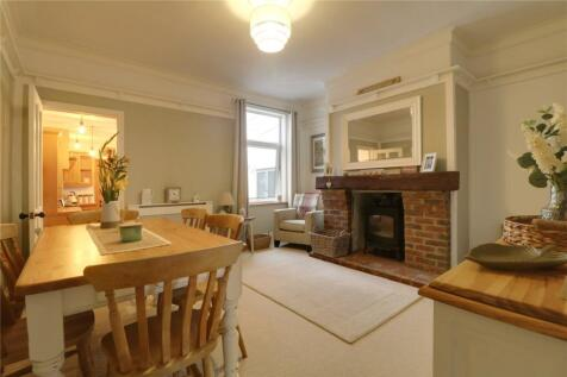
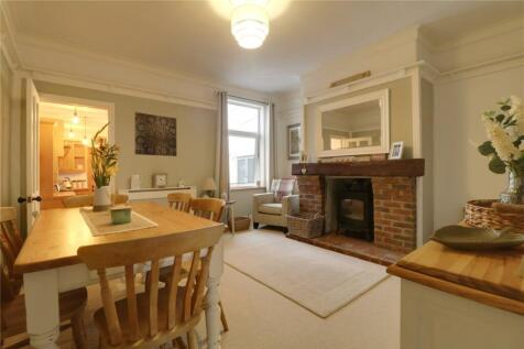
+ wall art [133,111,178,157]
